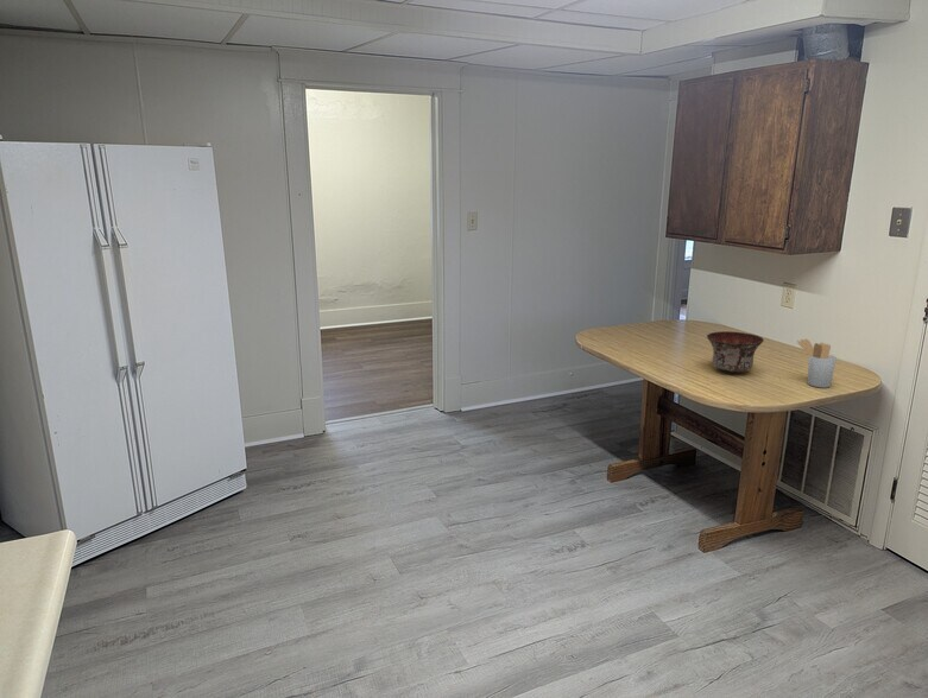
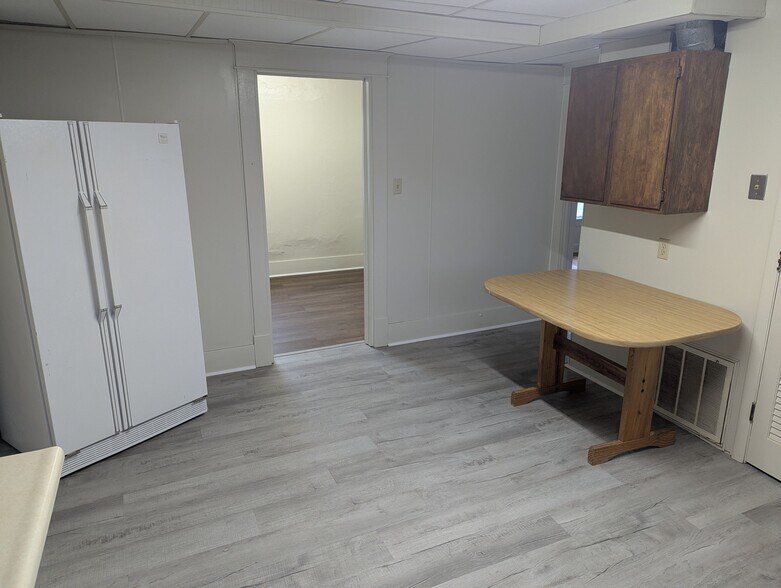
- utensil holder [796,338,838,388]
- bowl [706,330,765,374]
